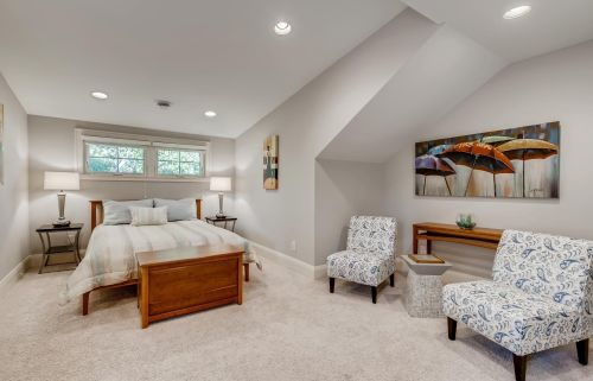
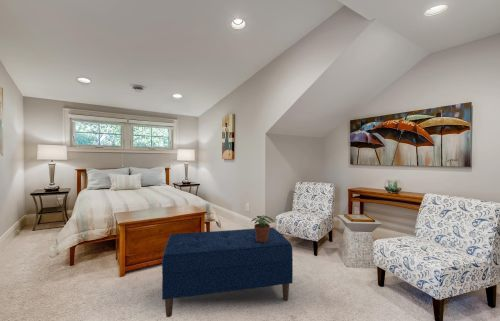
+ bench [161,227,294,318]
+ potted plant [250,214,275,242]
